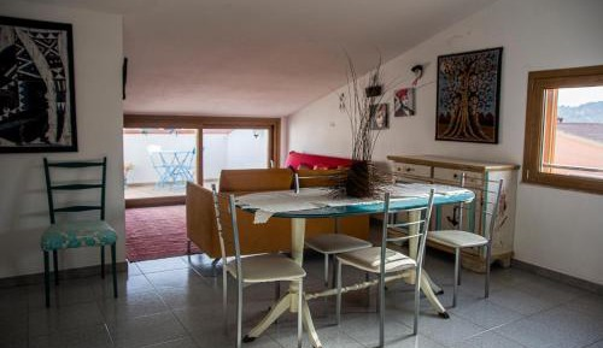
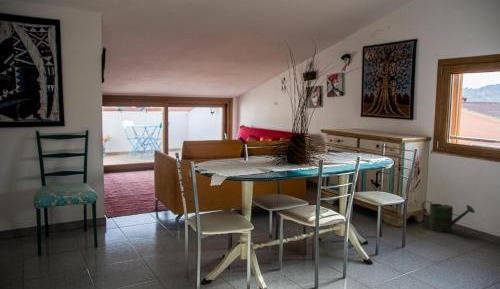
+ watering can [421,200,476,233]
